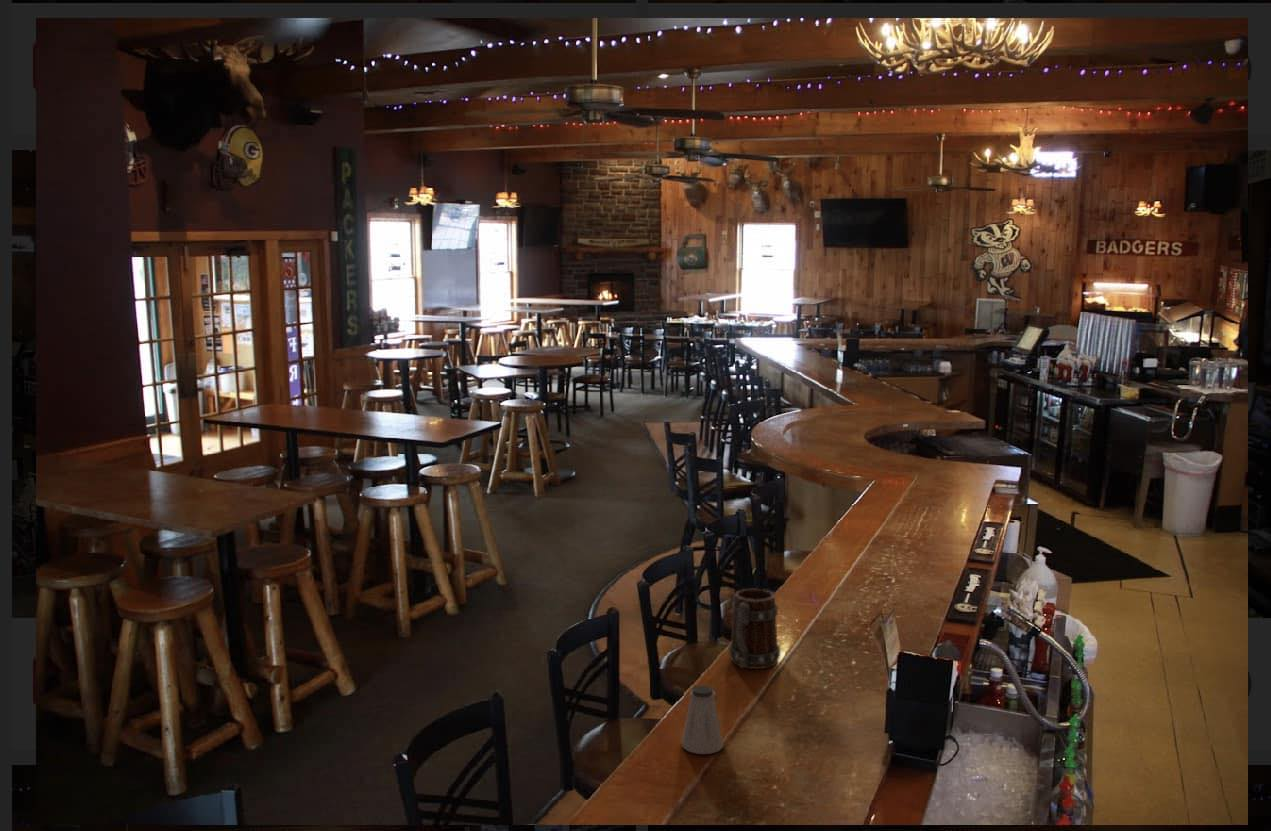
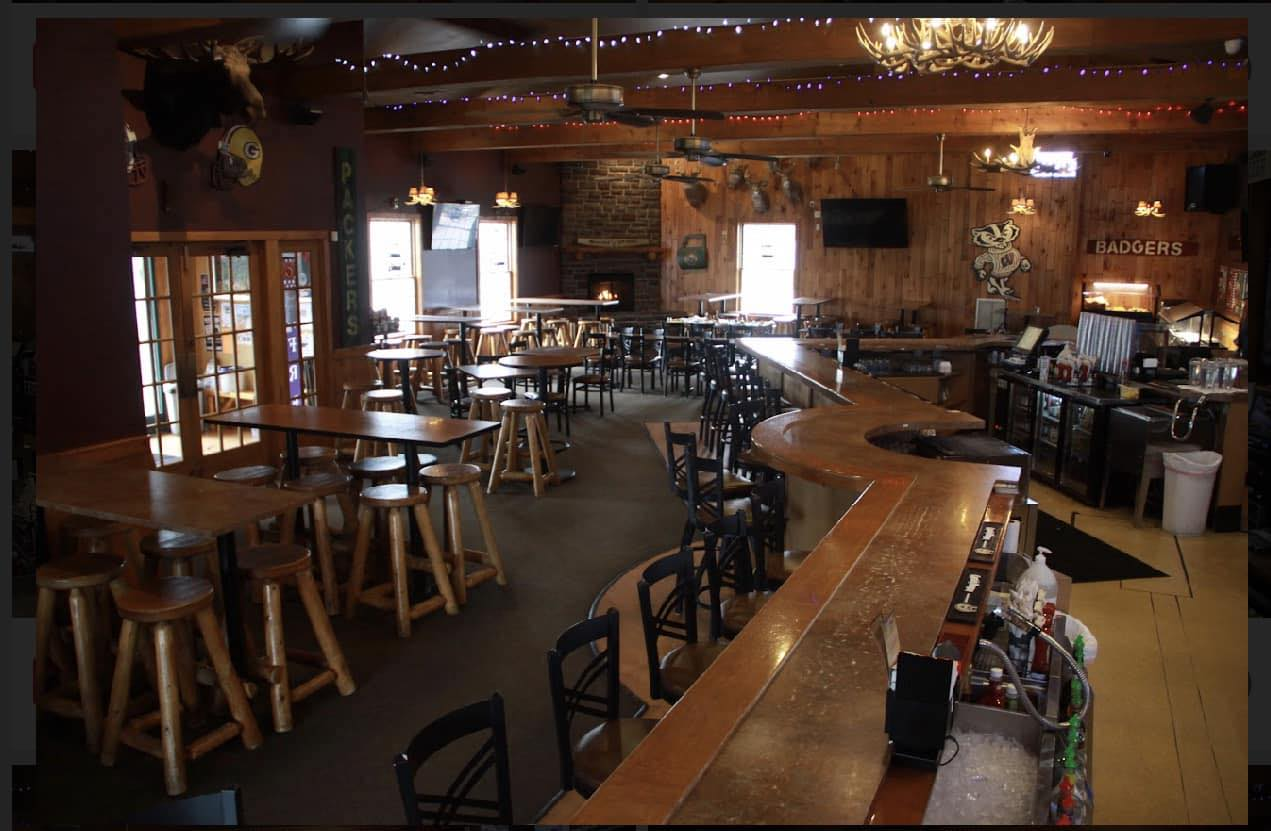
- saltshaker [681,684,724,755]
- beer mug [727,588,781,670]
